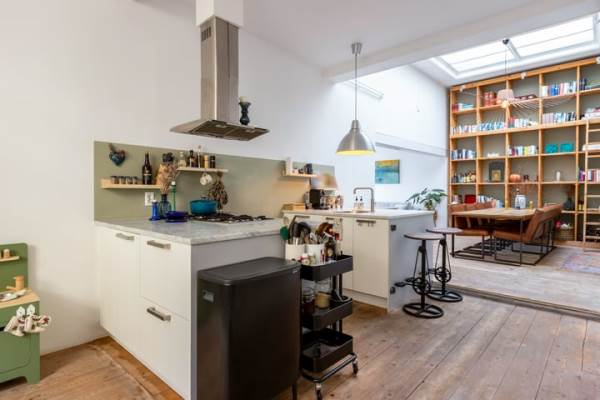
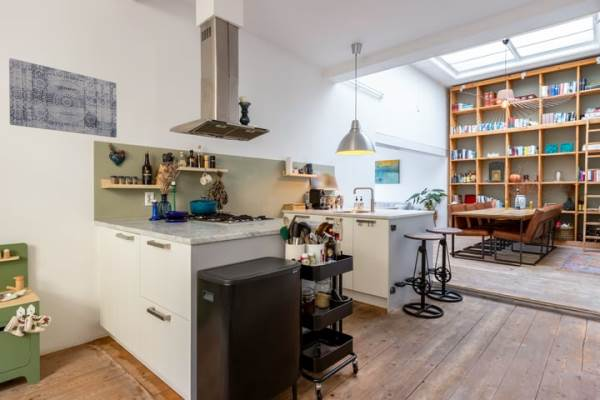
+ wall art [8,57,118,139]
